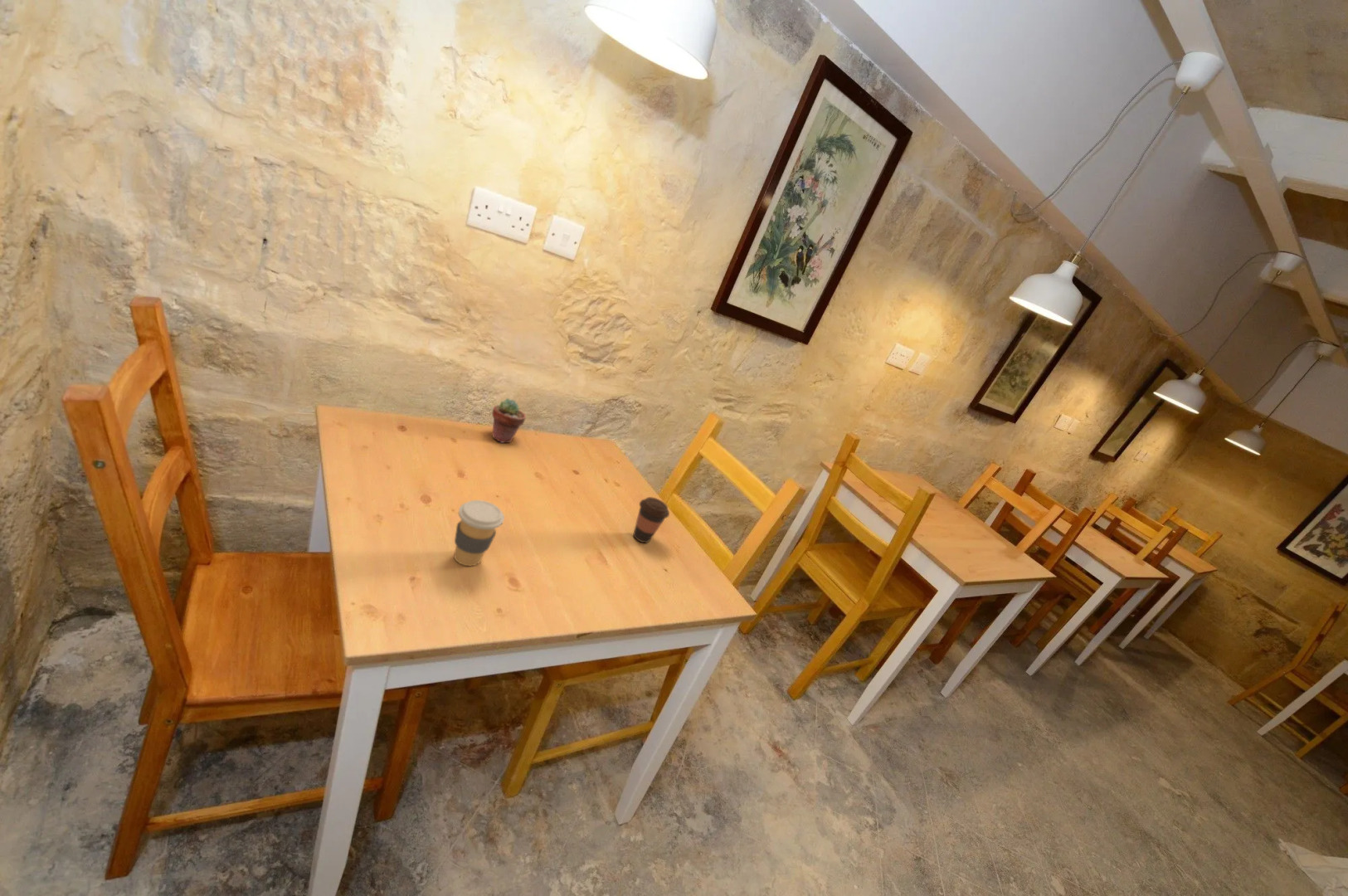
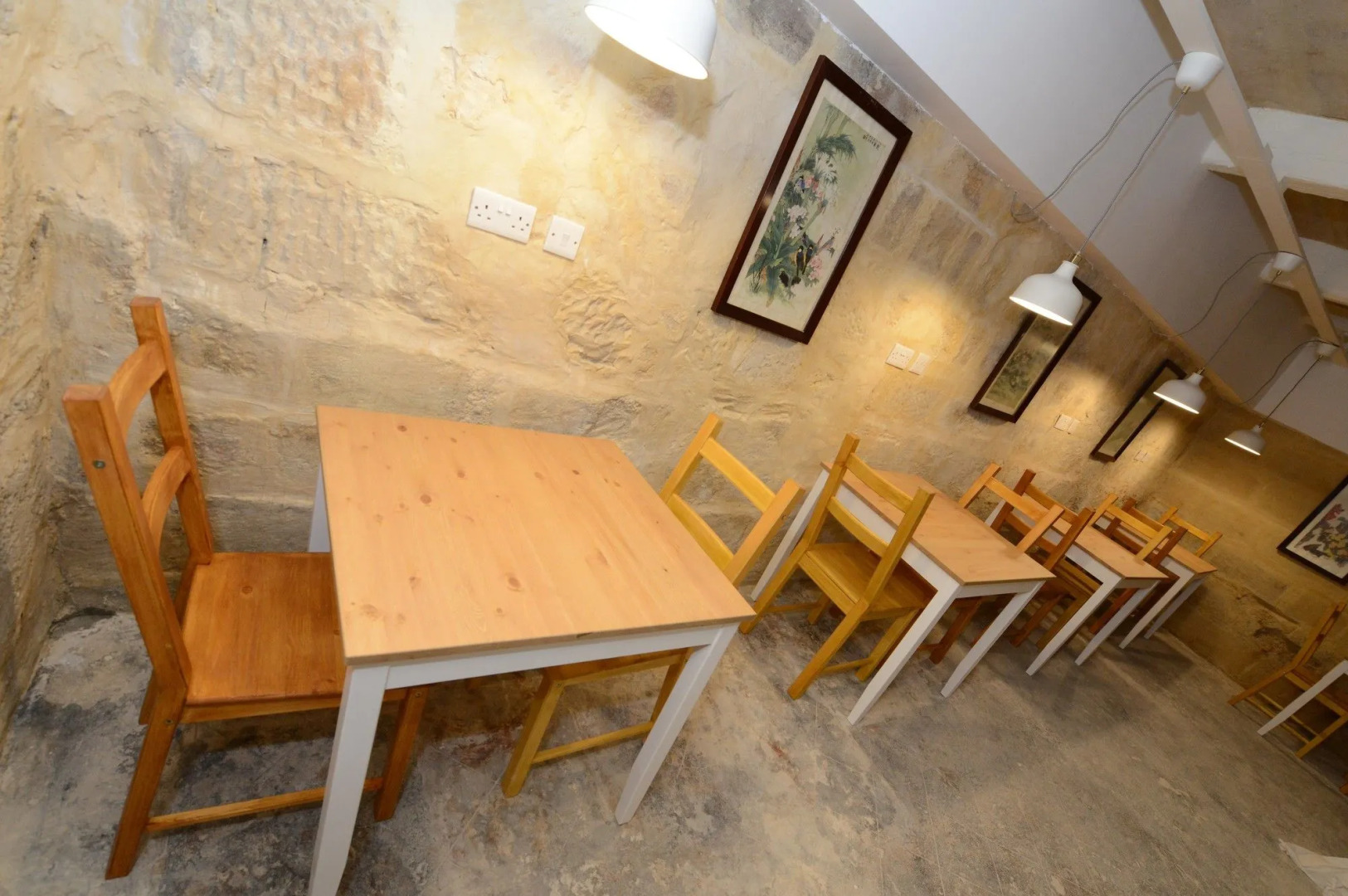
- potted succulent [491,397,527,444]
- coffee cup [632,496,670,543]
- coffee cup [453,499,505,567]
